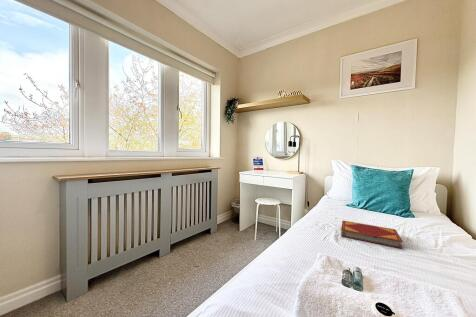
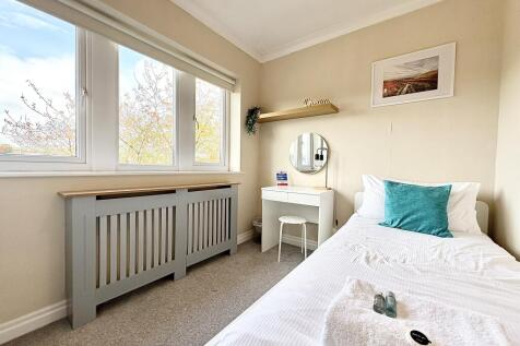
- hardback book [340,220,404,250]
